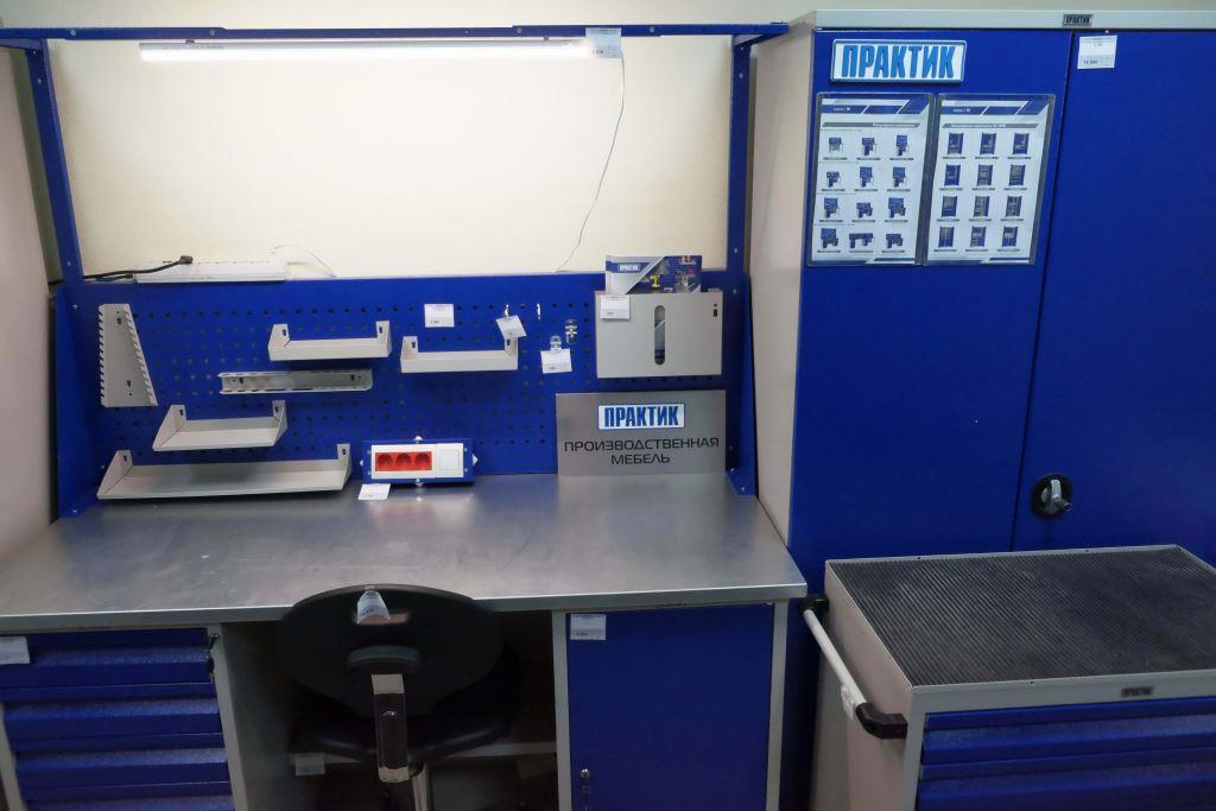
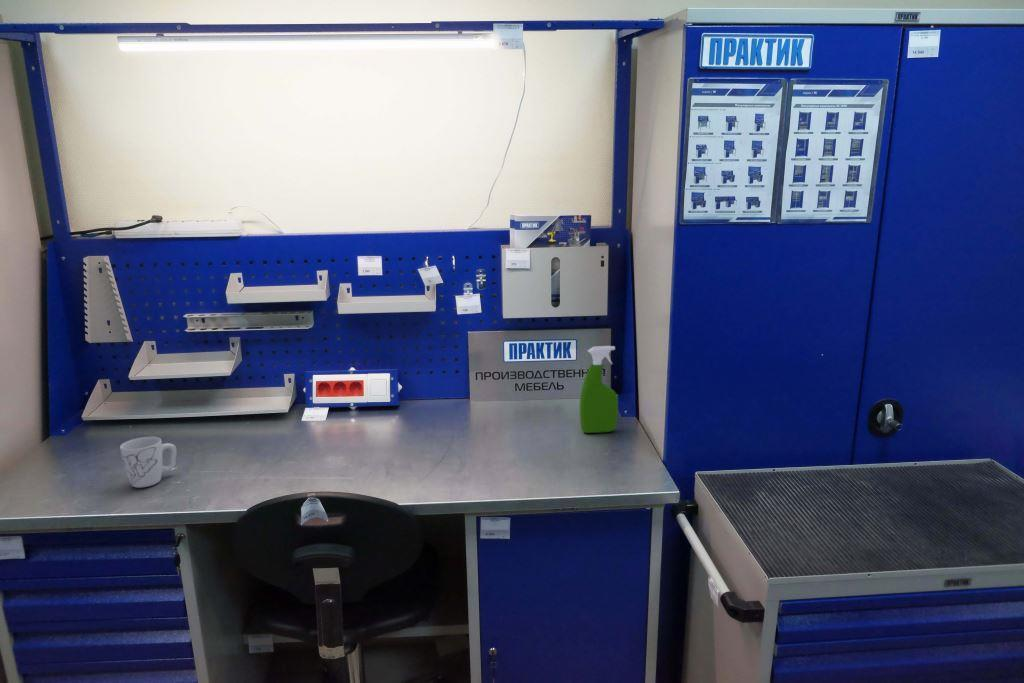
+ spray bottle [579,345,619,434]
+ mug [119,436,178,489]
